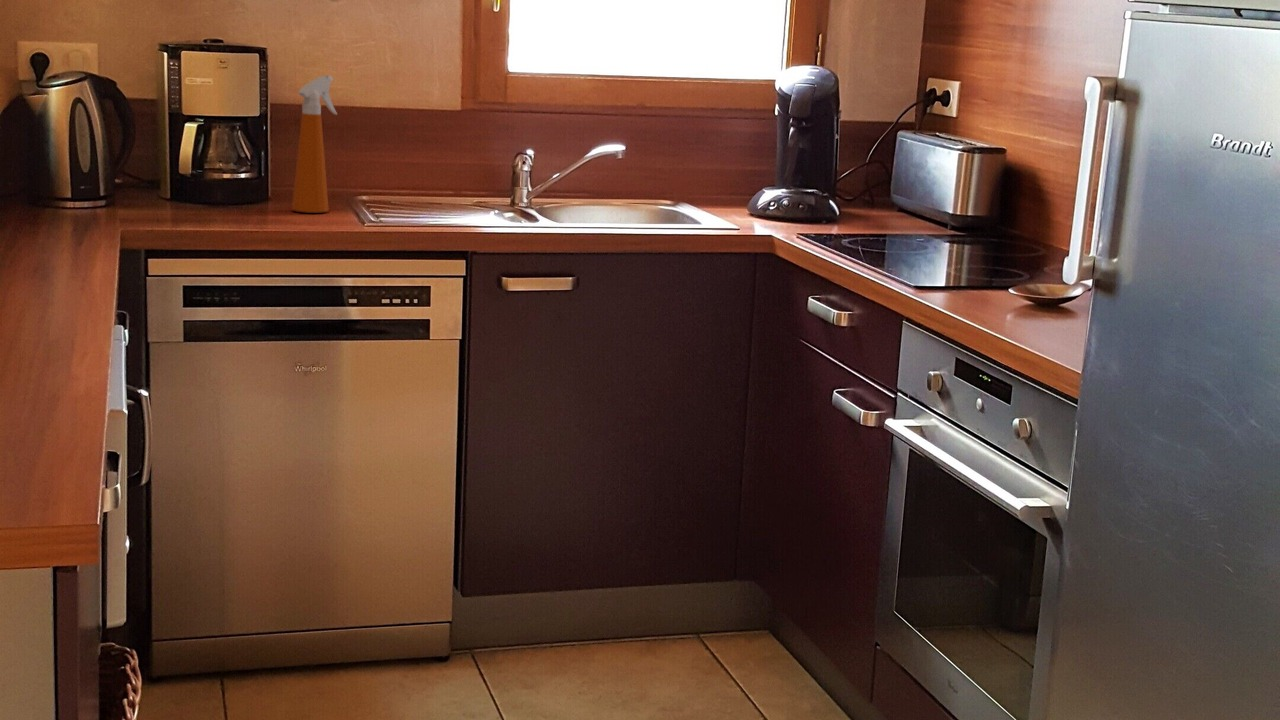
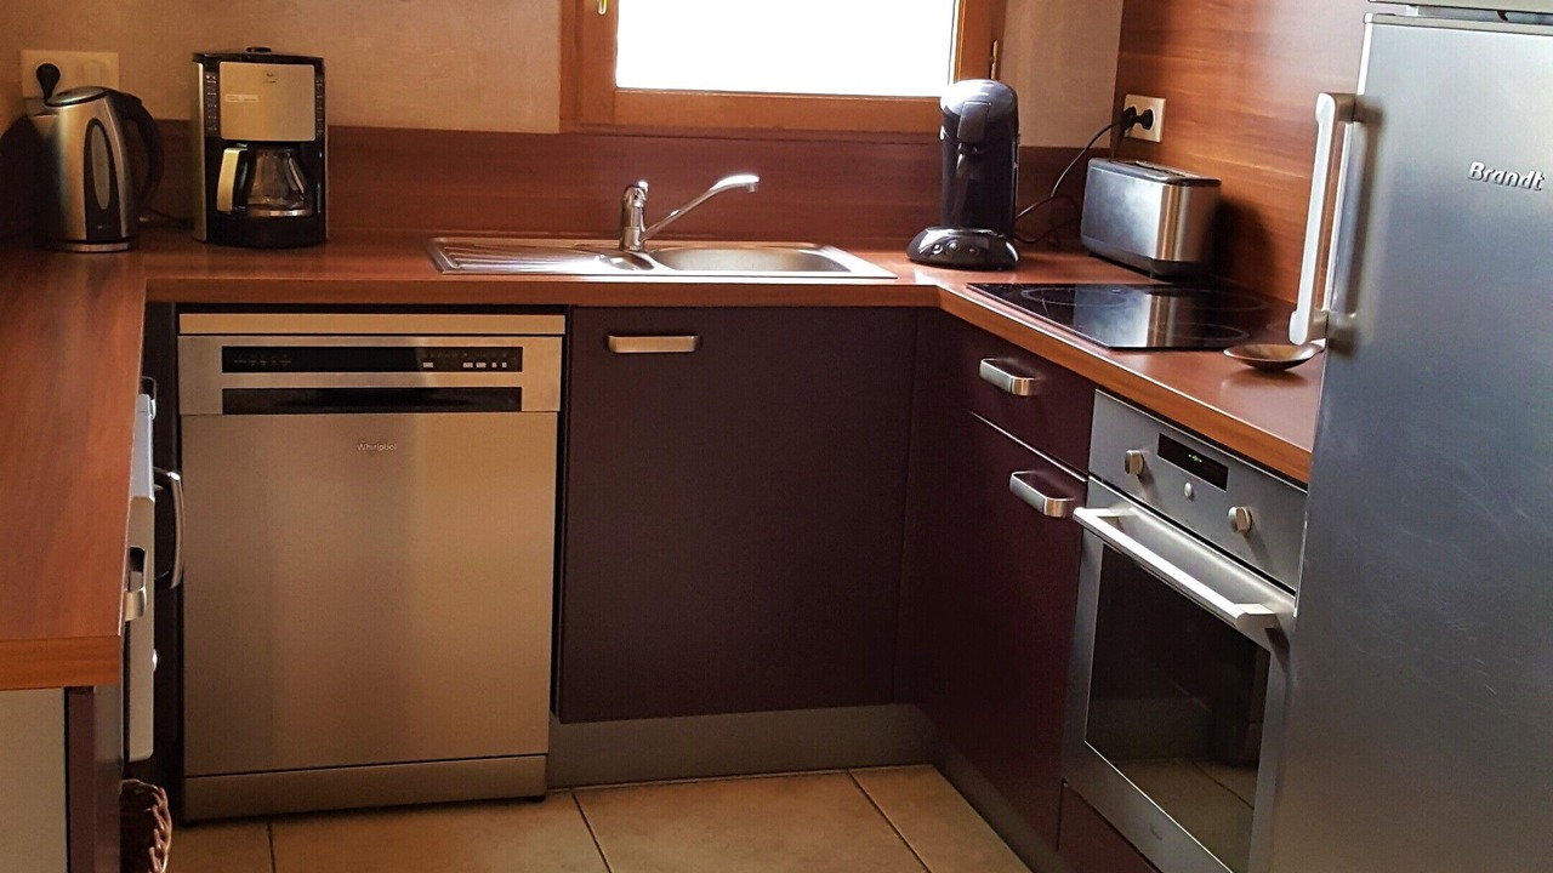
- spray bottle [291,74,338,214]
